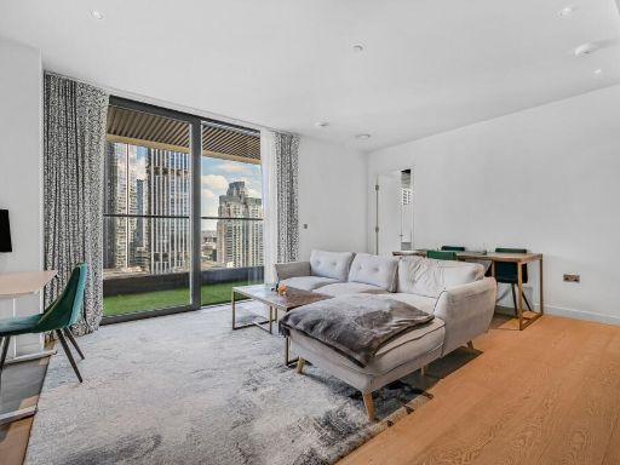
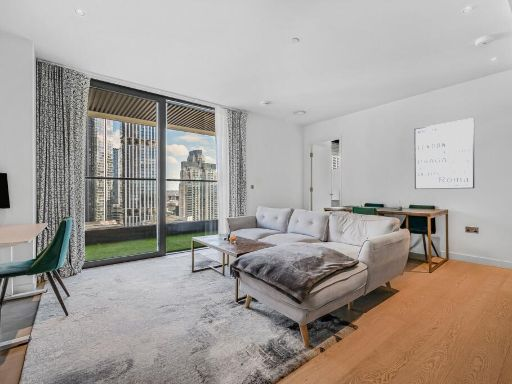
+ wall art [413,117,476,190]
